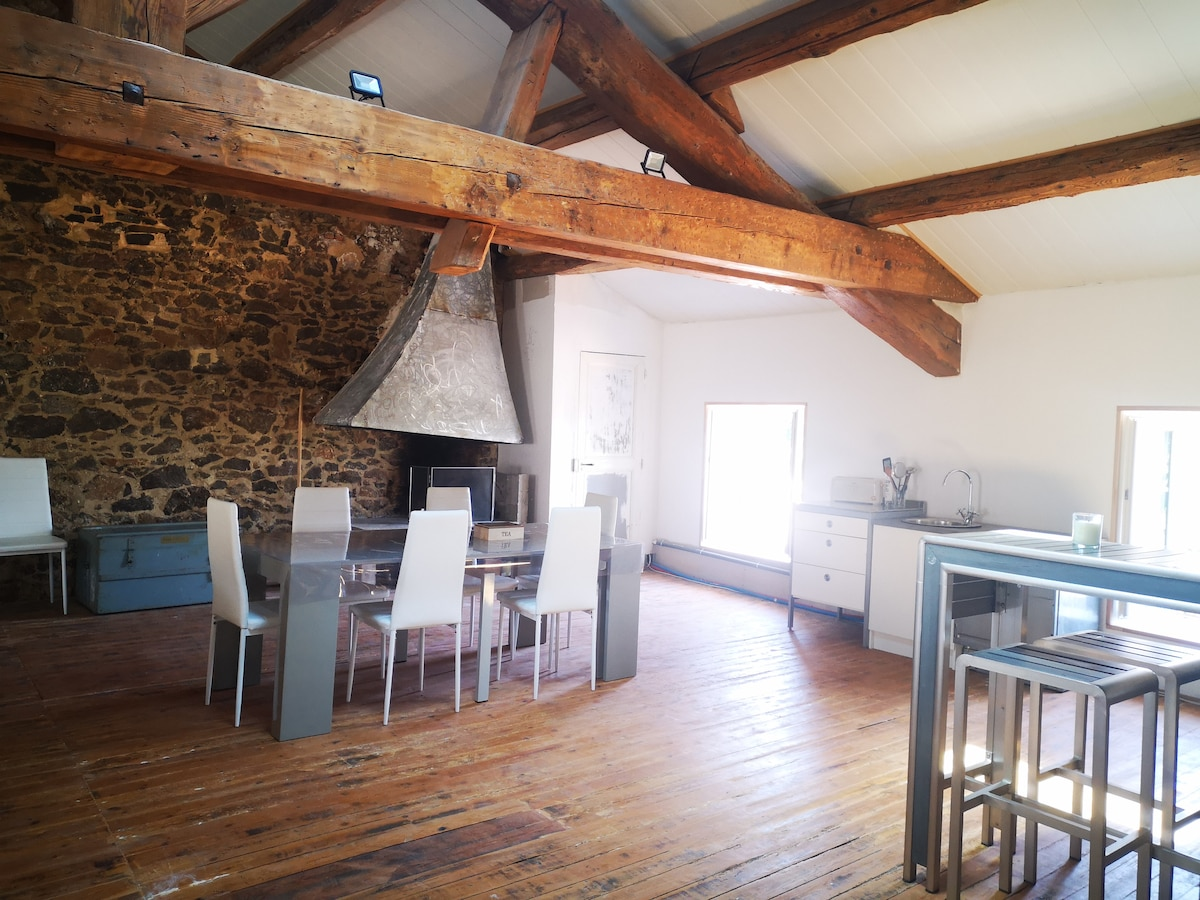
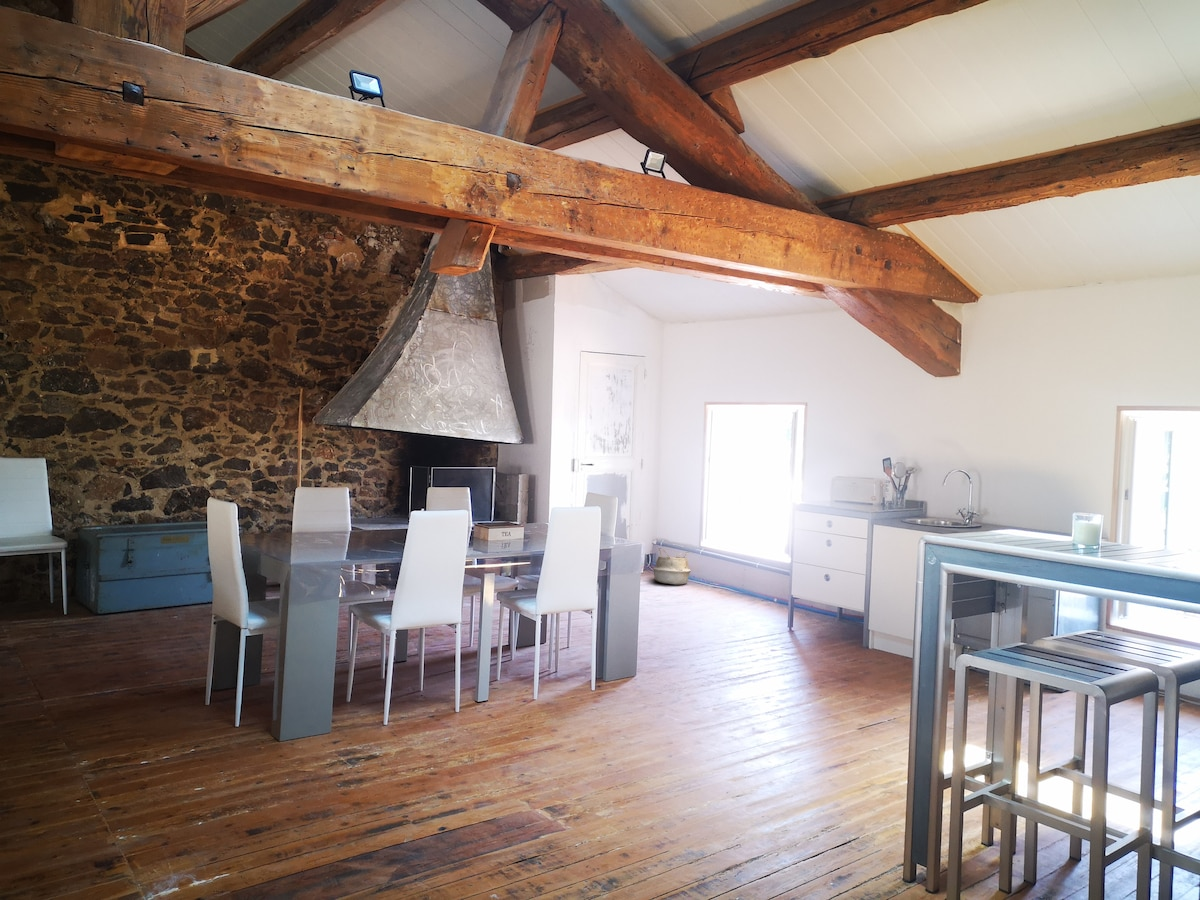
+ woven basket [652,547,692,585]
